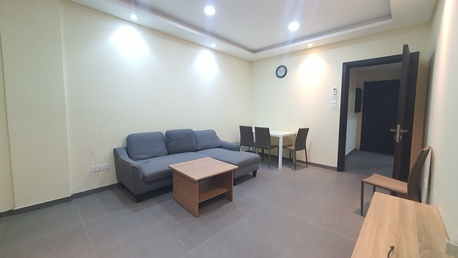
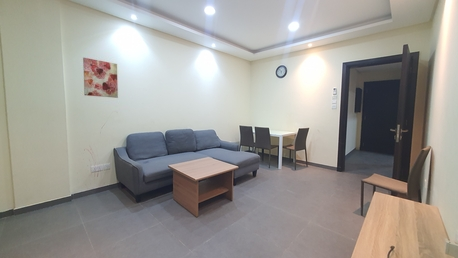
+ wall art [82,57,119,99]
